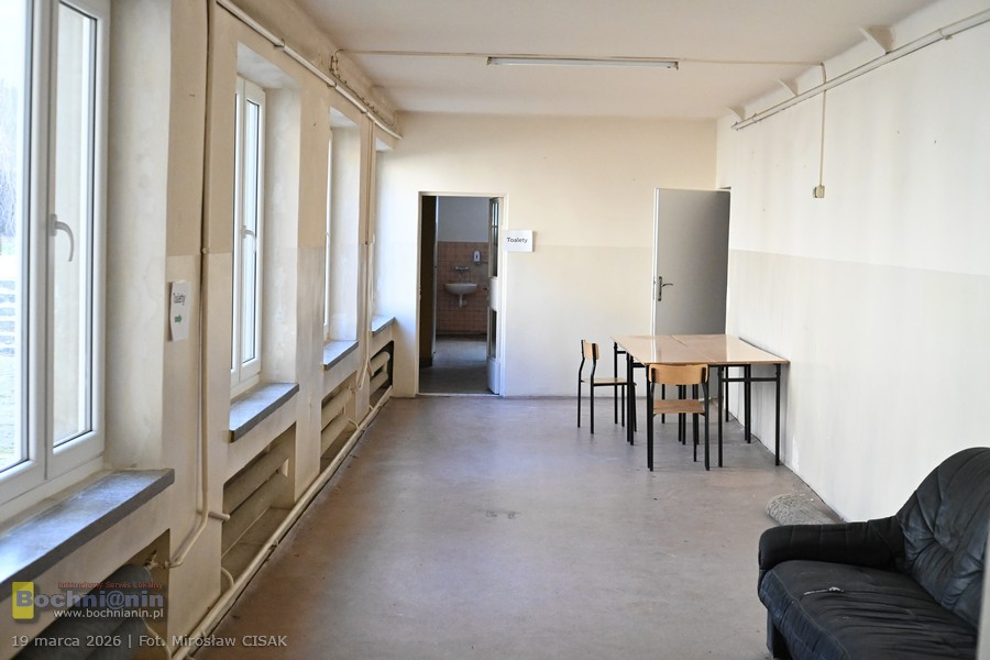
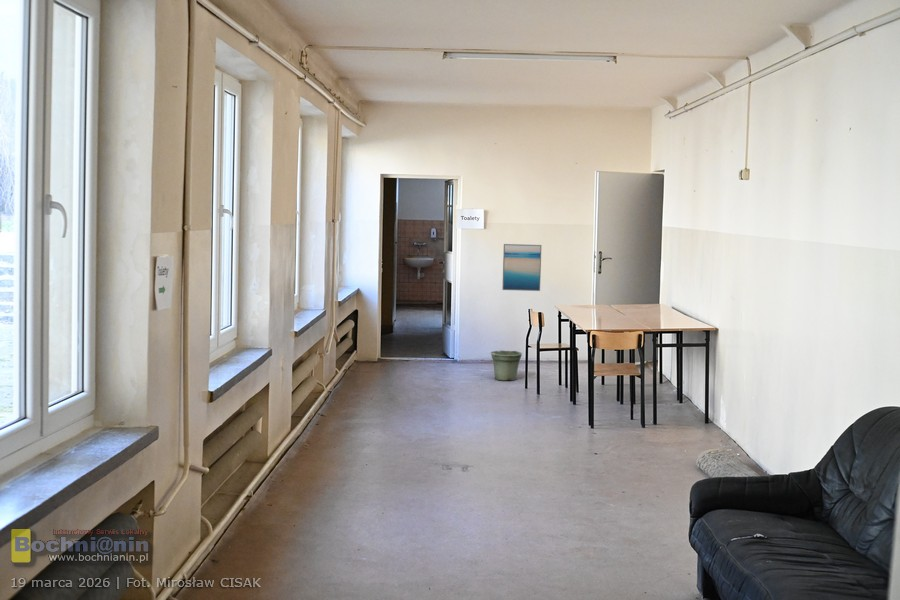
+ flower pot [490,350,523,381]
+ wall art [501,243,543,292]
